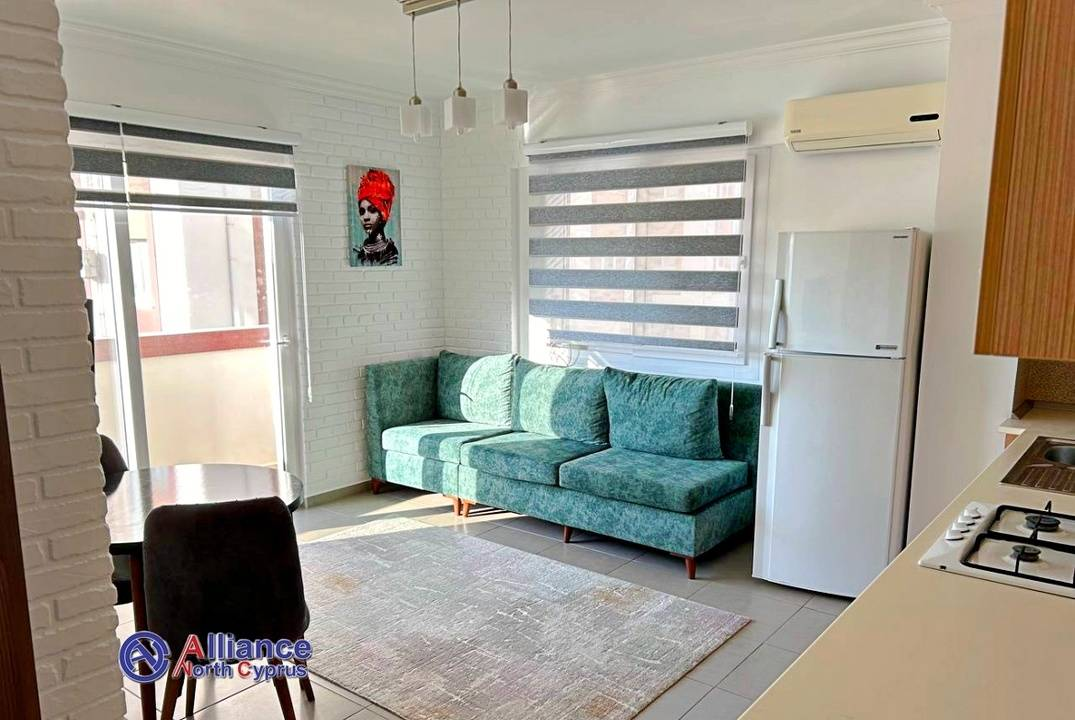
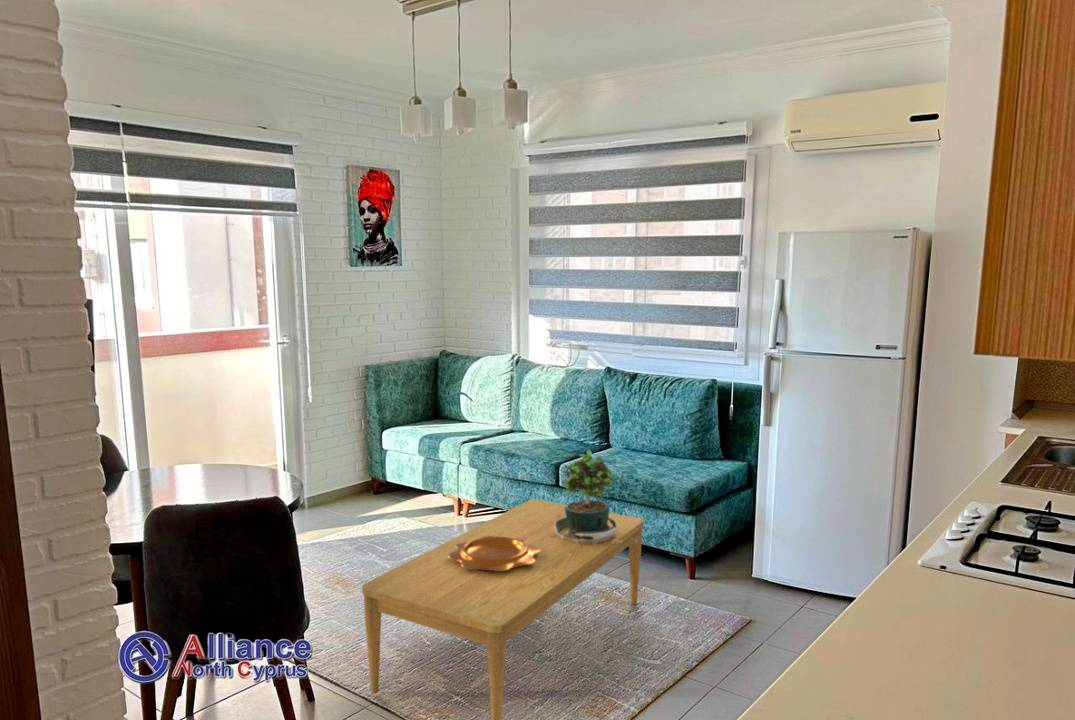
+ coffee table [361,499,645,720]
+ decorative bowl [448,536,540,571]
+ potted plant [554,449,638,545]
